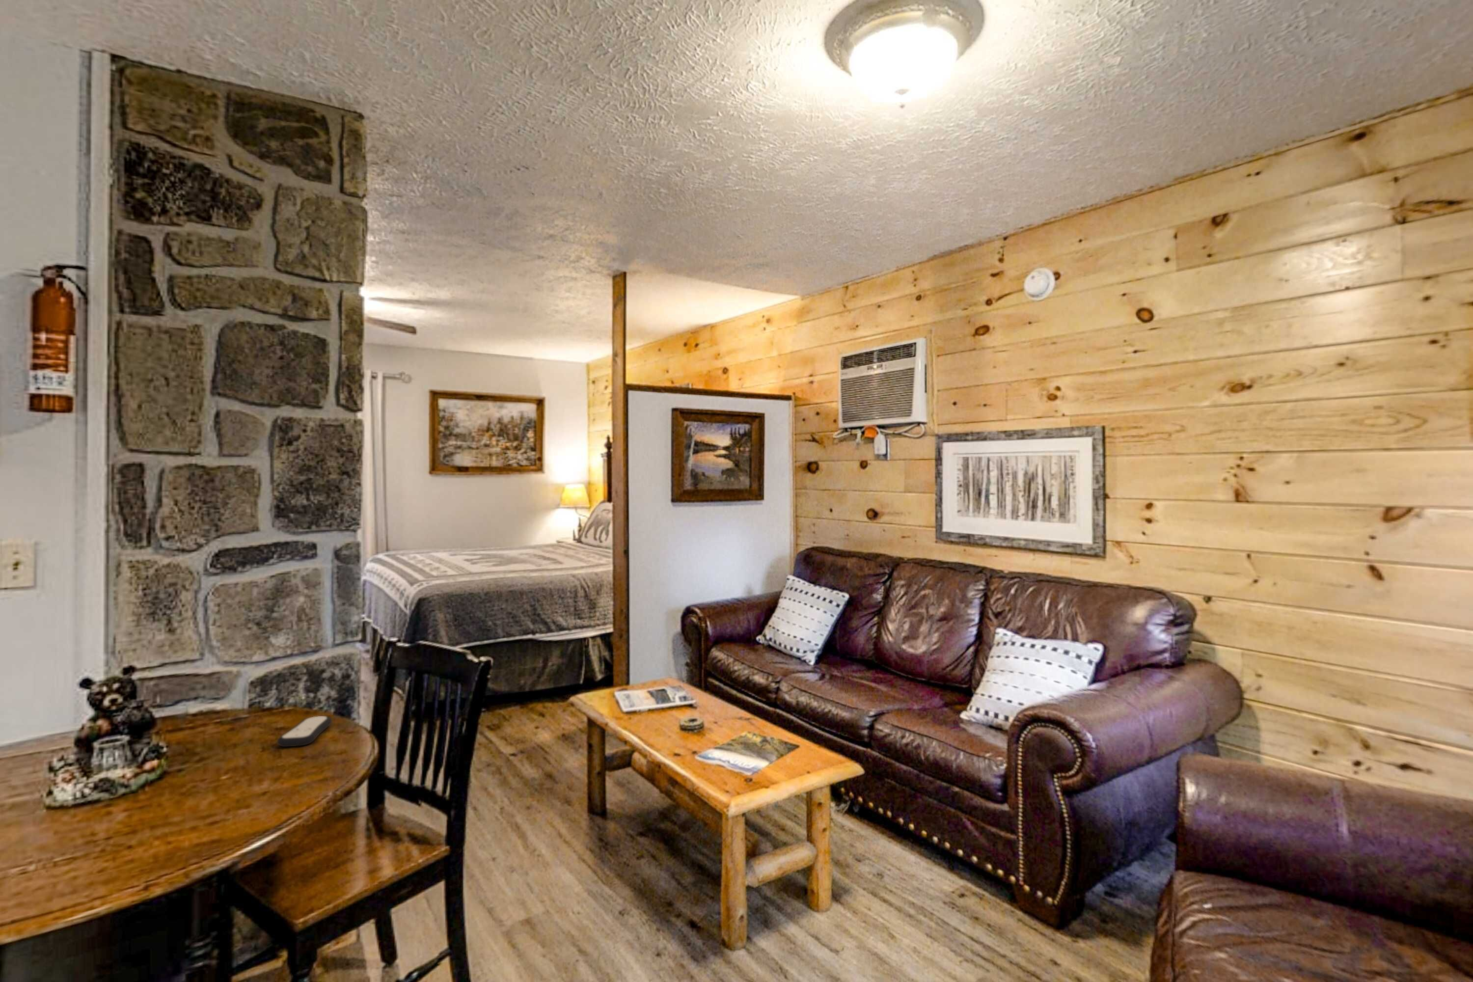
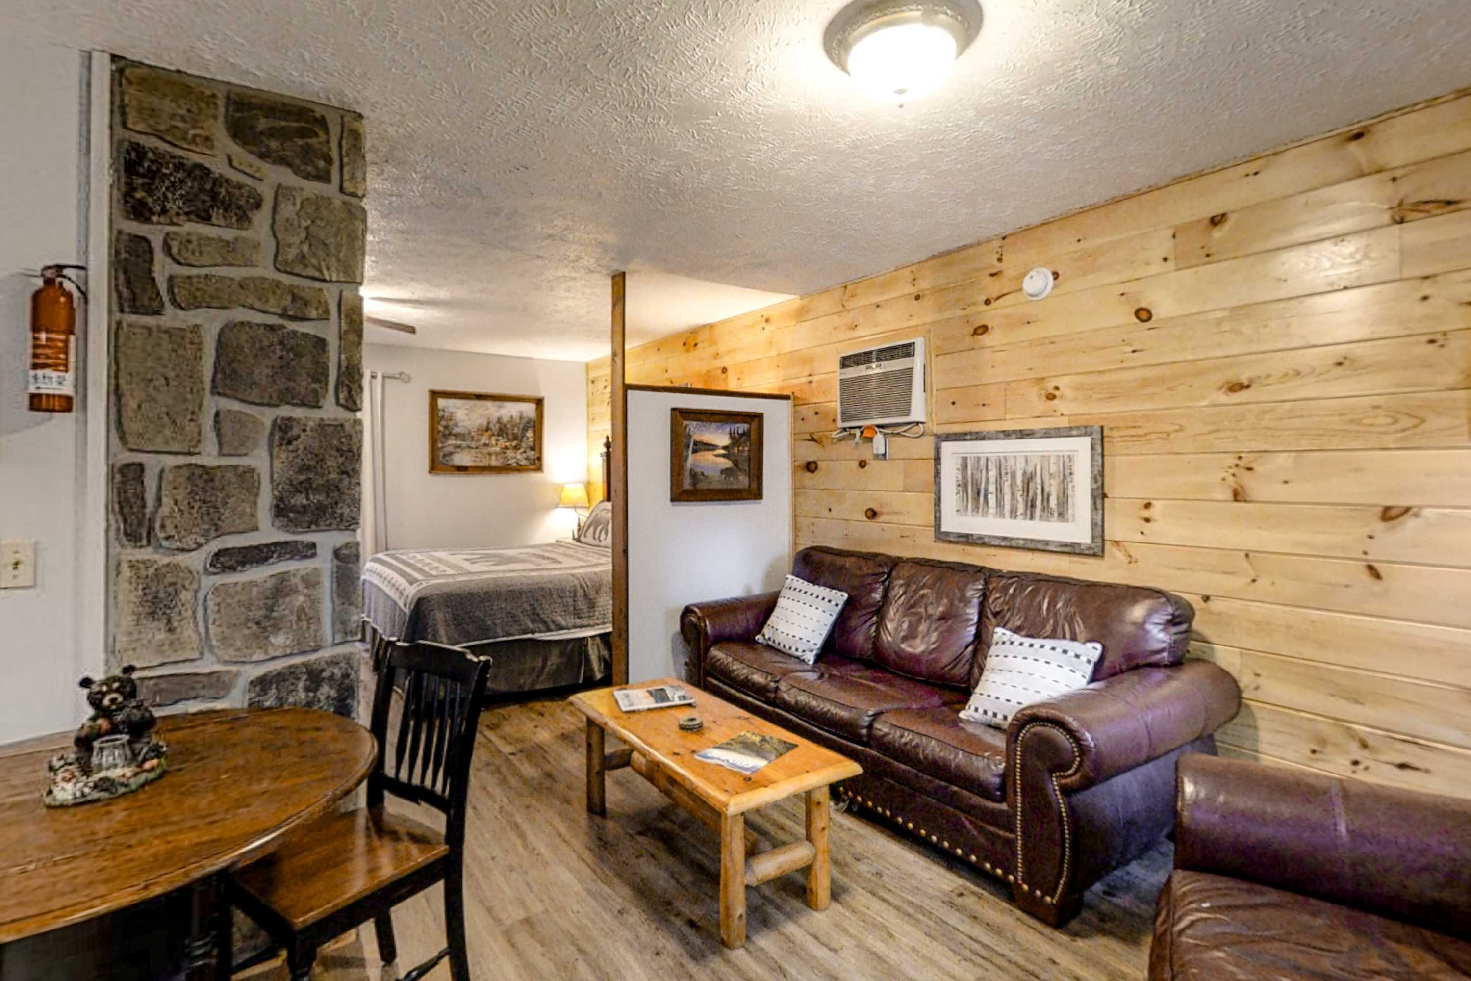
- remote control [276,716,332,747]
